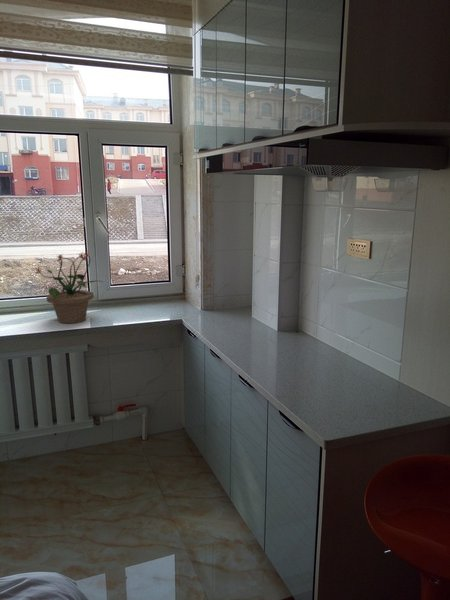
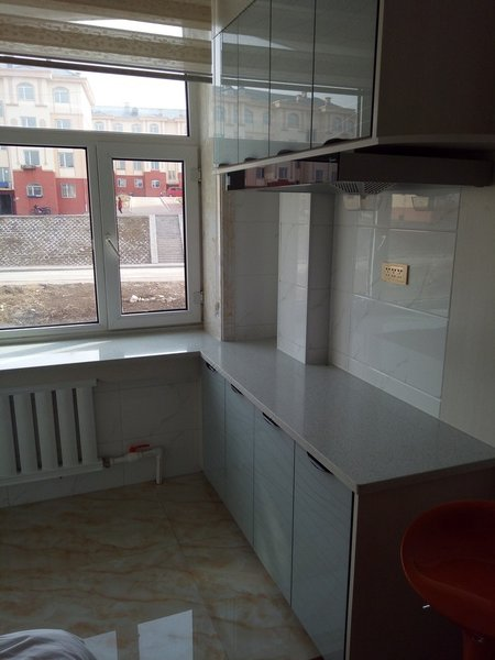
- potted plant [35,250,103,324]
